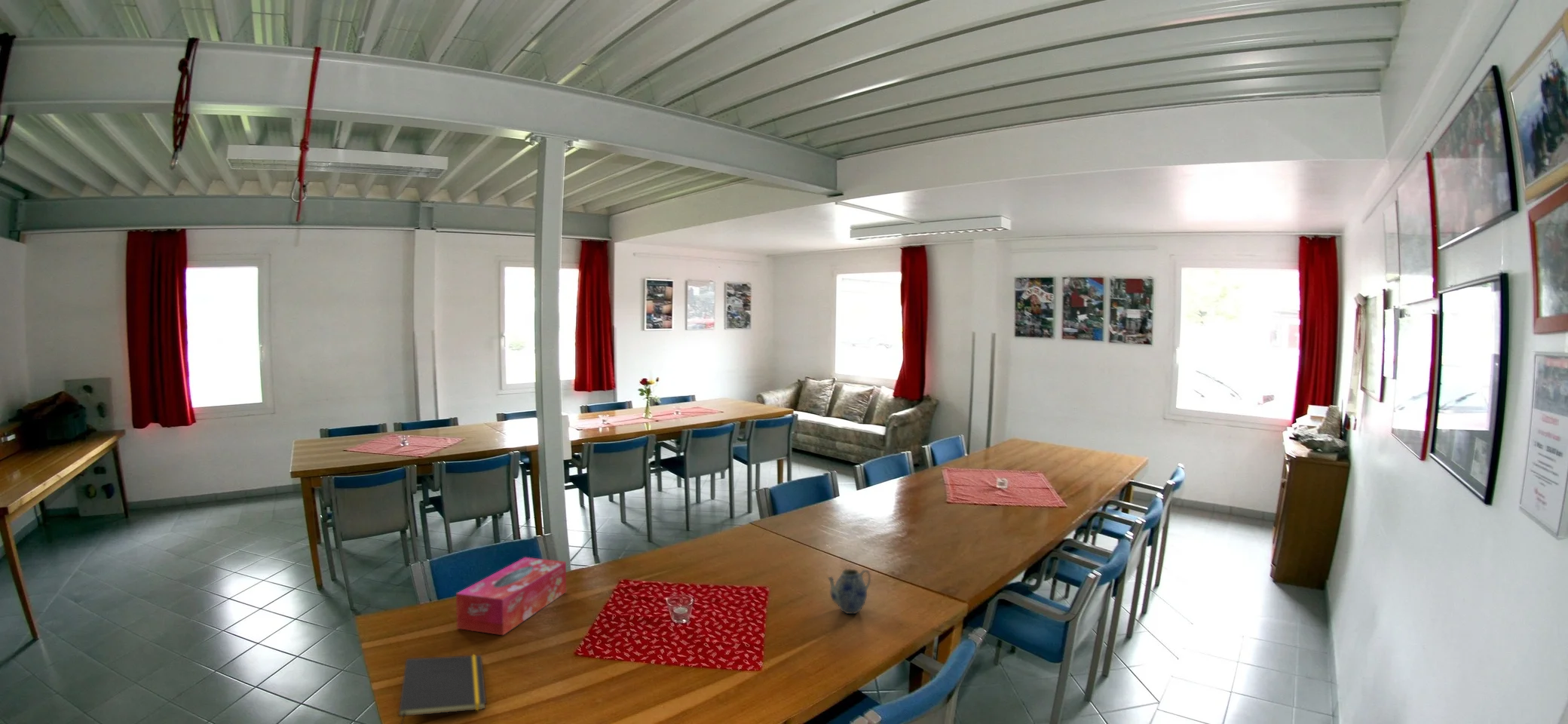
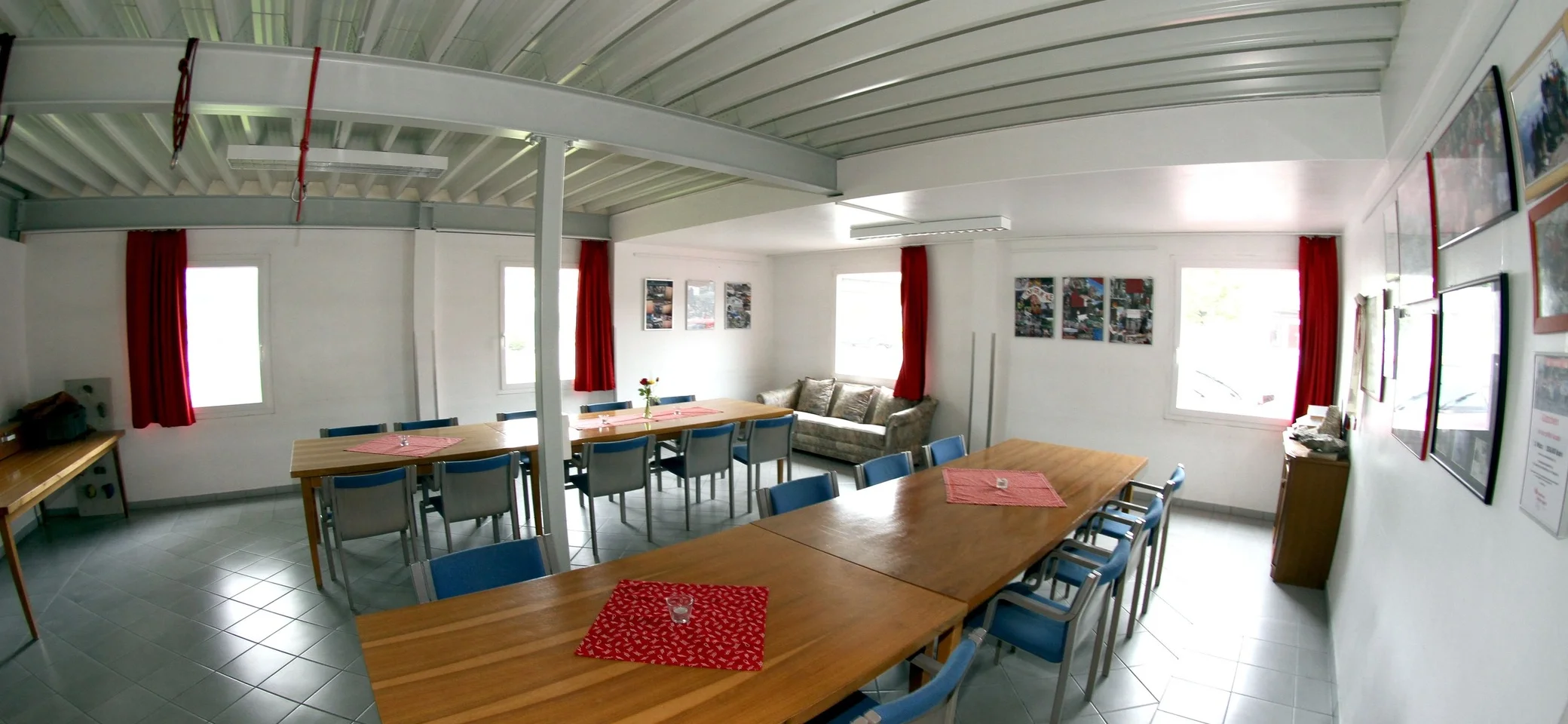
- notepad [398,655,487,724]
- teapot [827,568,871,615]
- tissue box [455,557,567,636]
